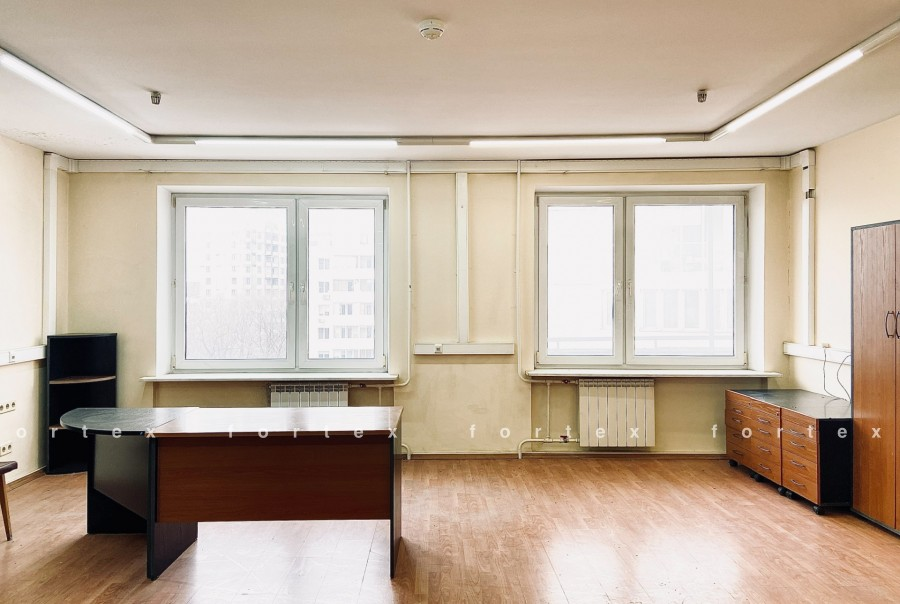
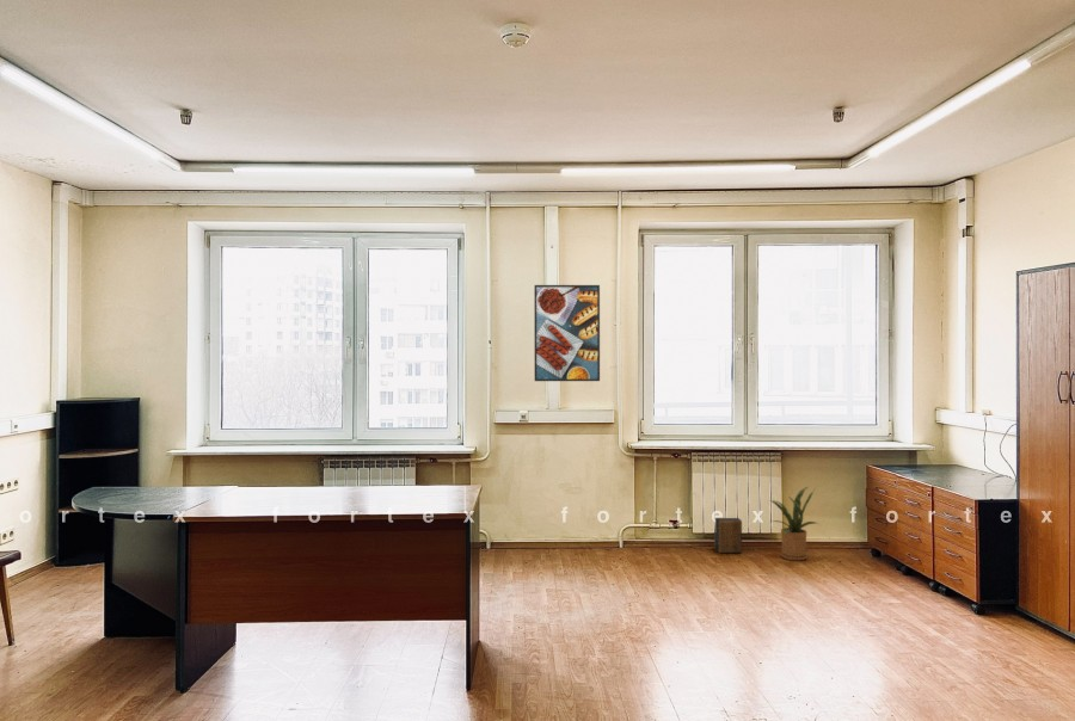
+ speaker [713,517,743,554]
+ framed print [533,284,601,382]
+ house plant [769,486,818,562]
